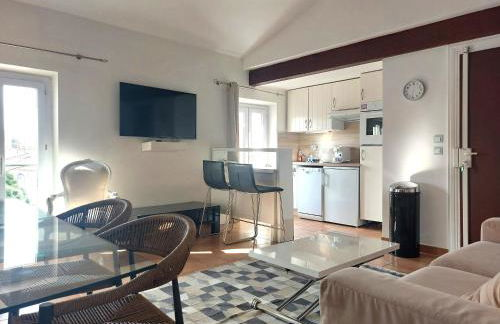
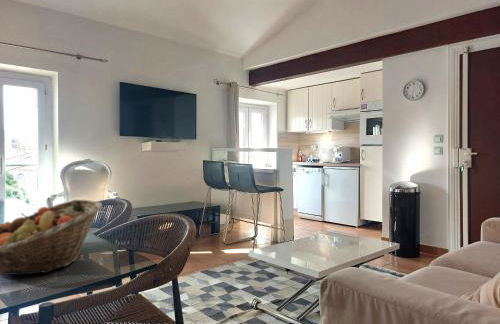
+ fruit basket [0,199,103,276]
